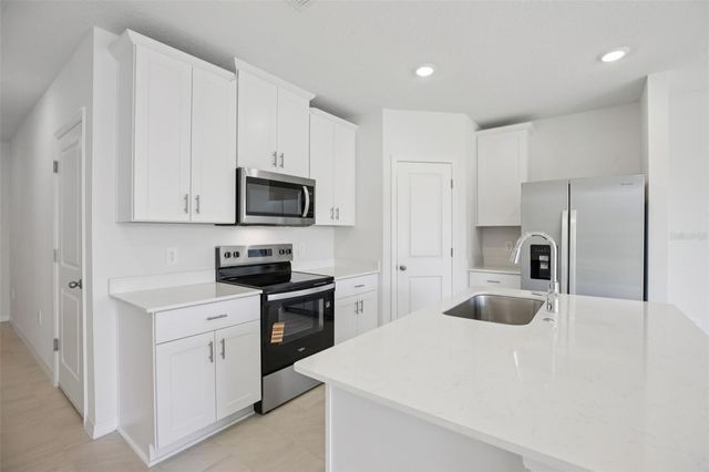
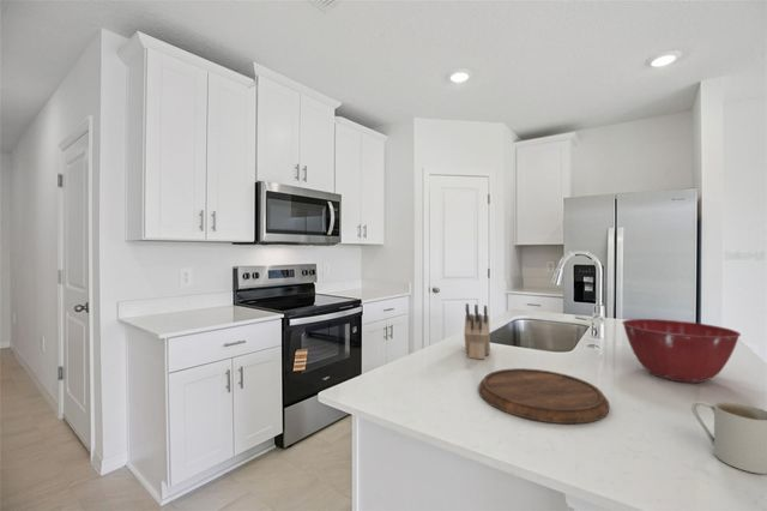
+ cutting board [477,367,611,425]
+ mug [690,401,767,475]
+ mixing bowl [621,318,742,384]
+ knife block [463,302,491,360]
